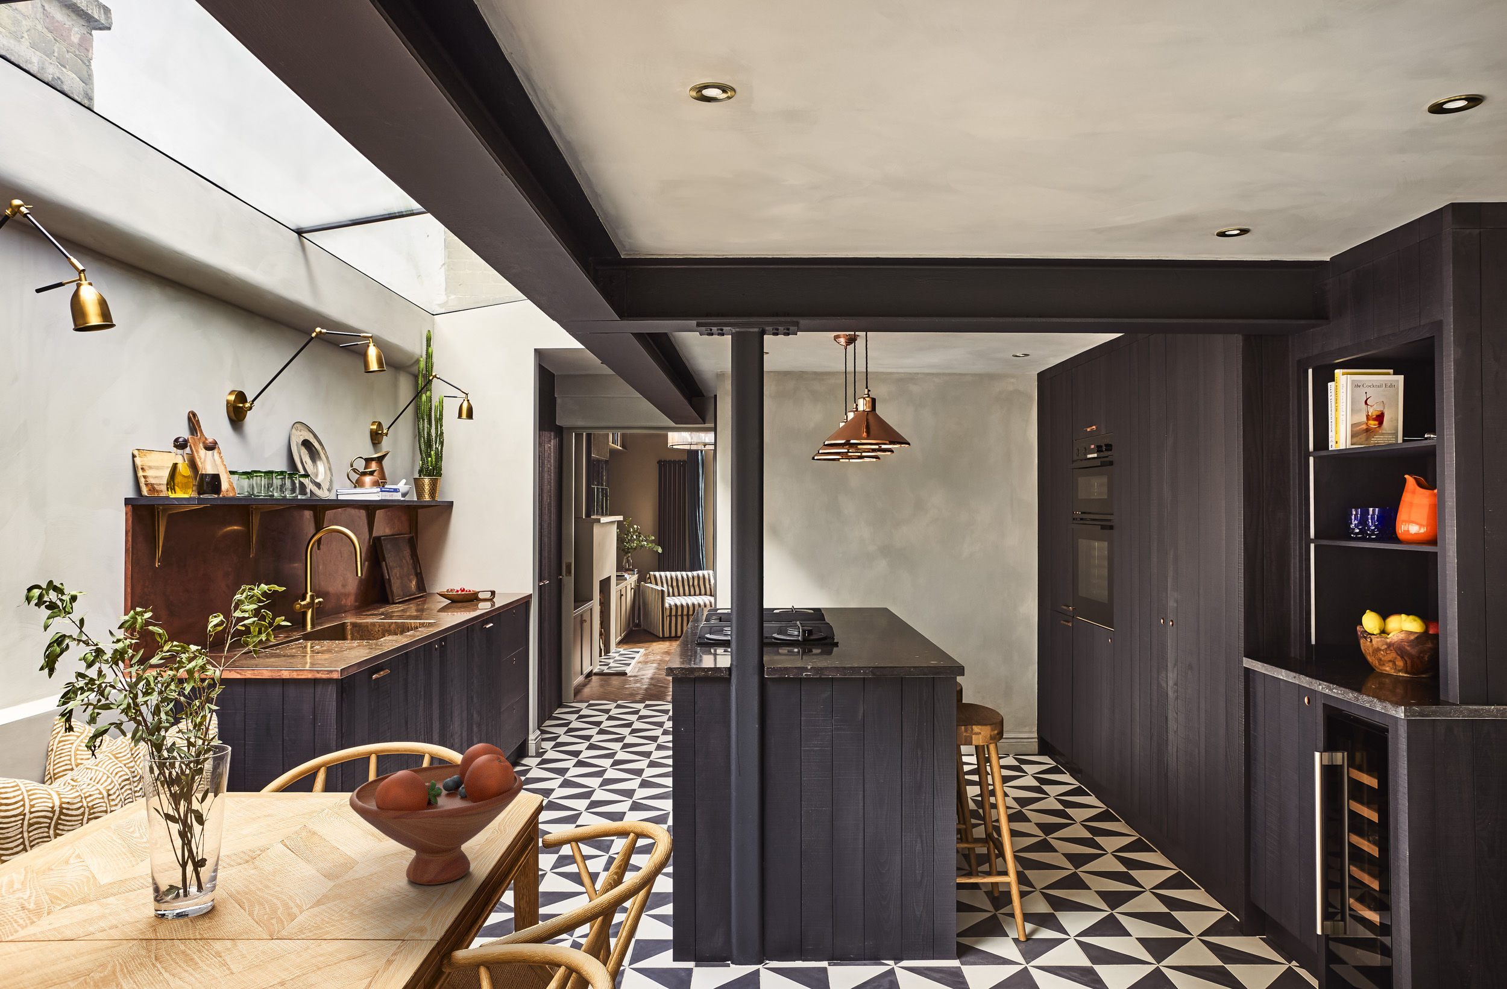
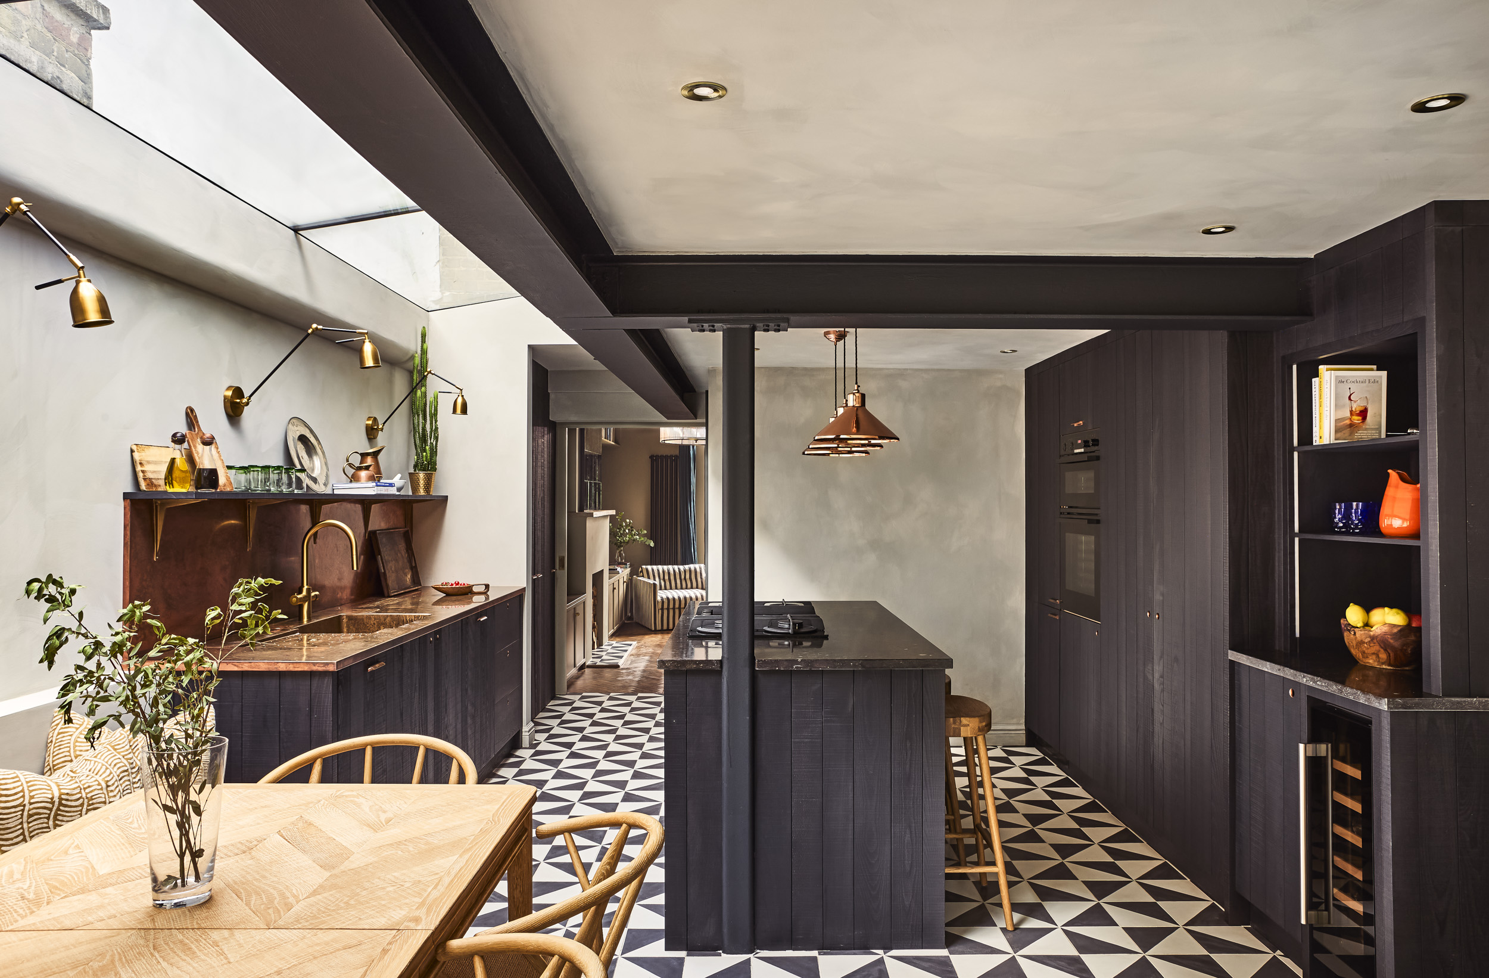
- fruit bowl [349,743,523,885]
